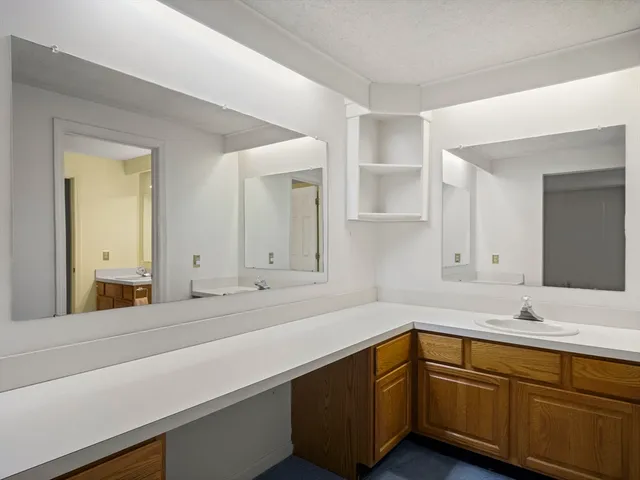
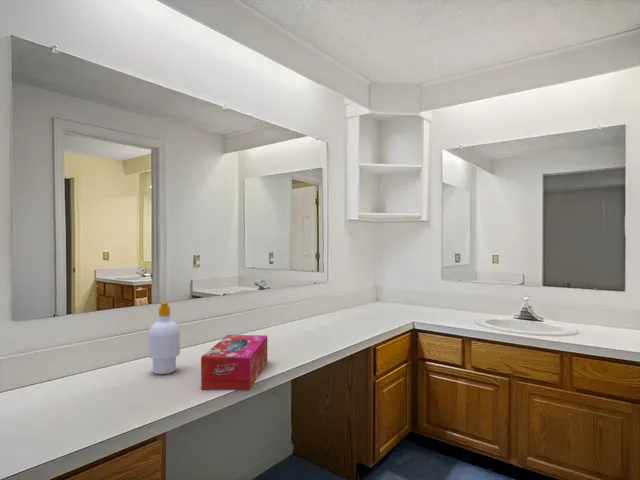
+ soap bottle [148,301,181,375]
+ tissue box [200,334,268,391]
